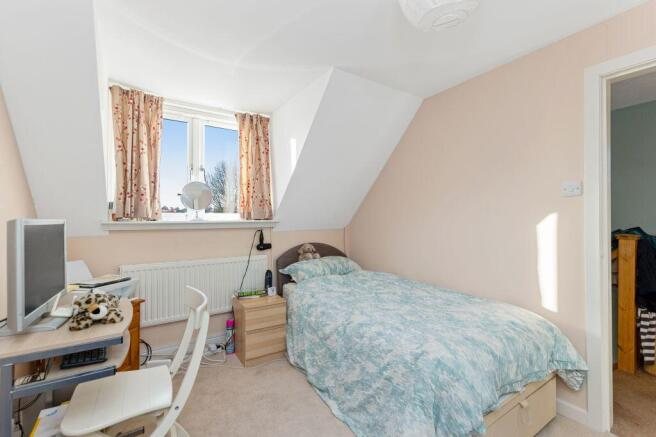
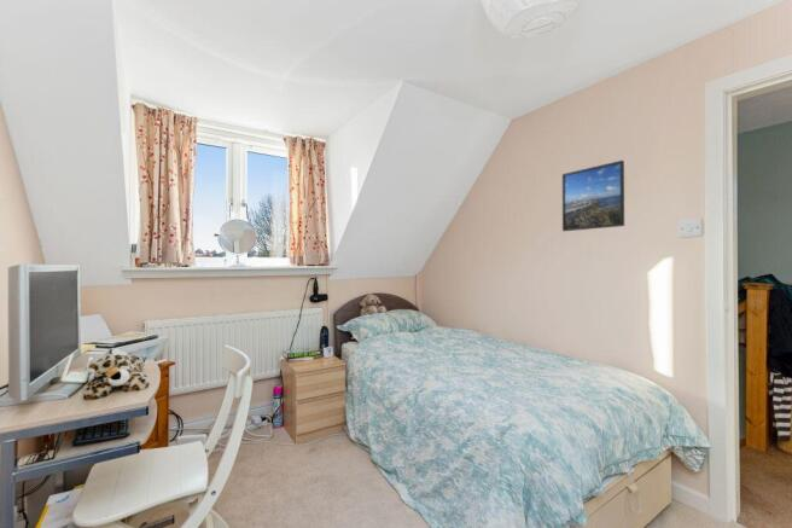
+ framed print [561,159,625,232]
